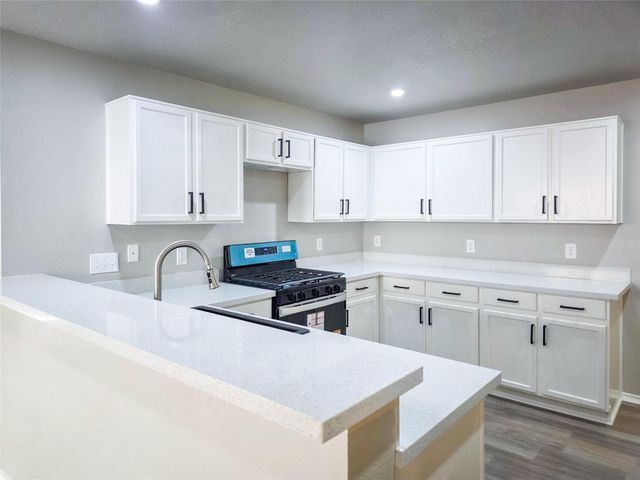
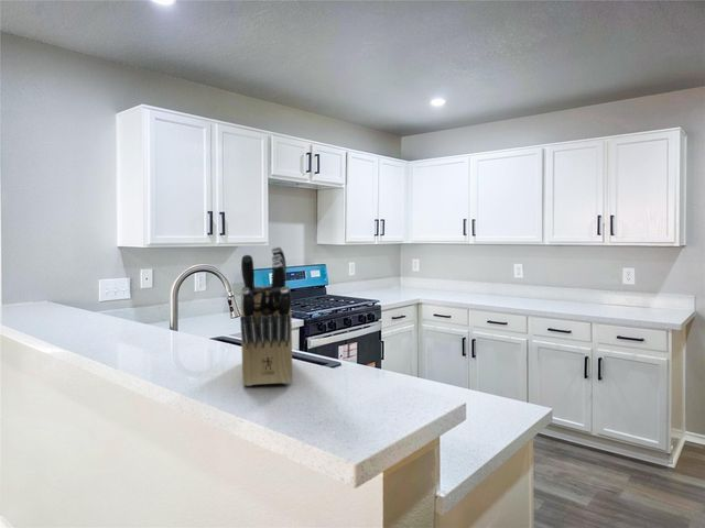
+ knife block [239,245,293,387]
